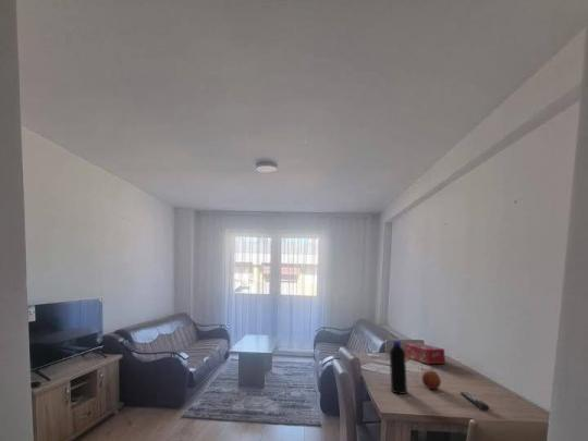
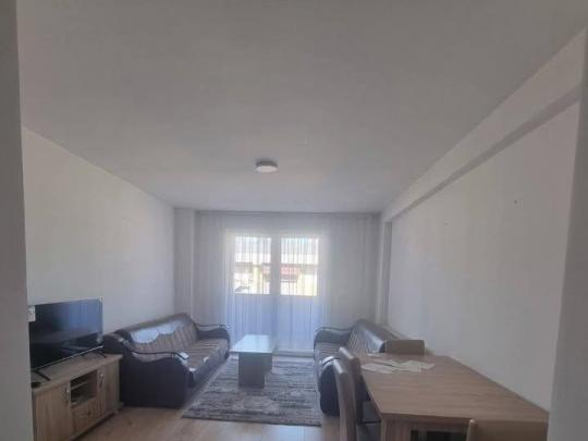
- fruit [420,369,442,390]
- remote control [460,391,490,411]
- bottle [389,340,408,395]
- tissue box [403,342,446,365]
